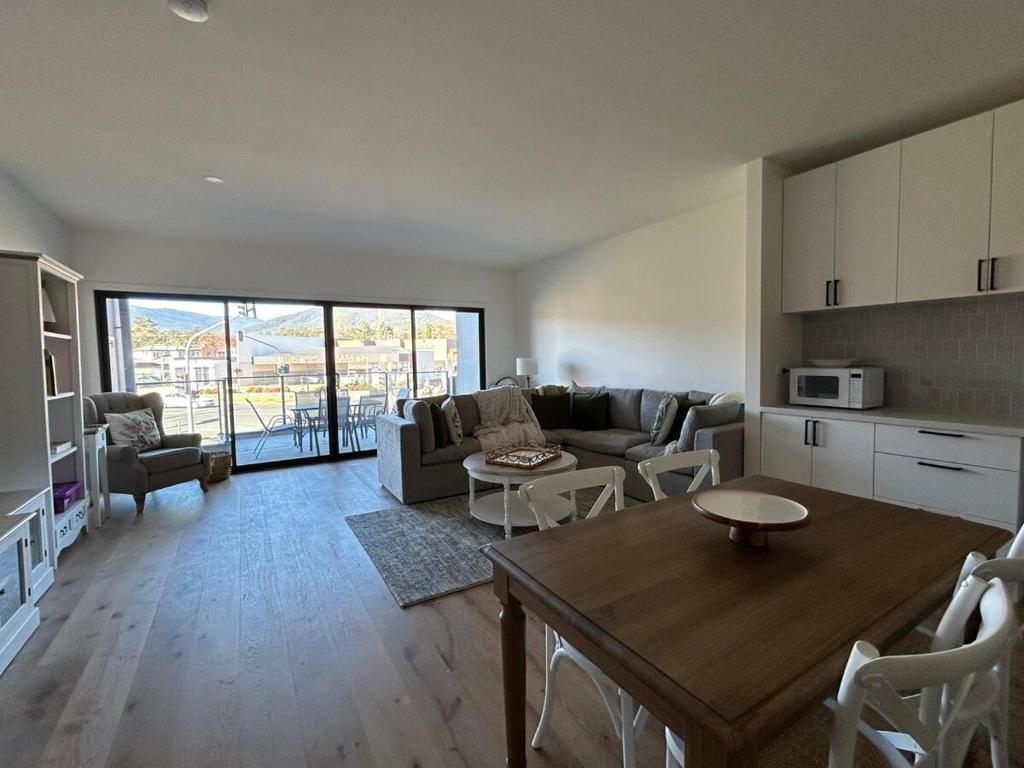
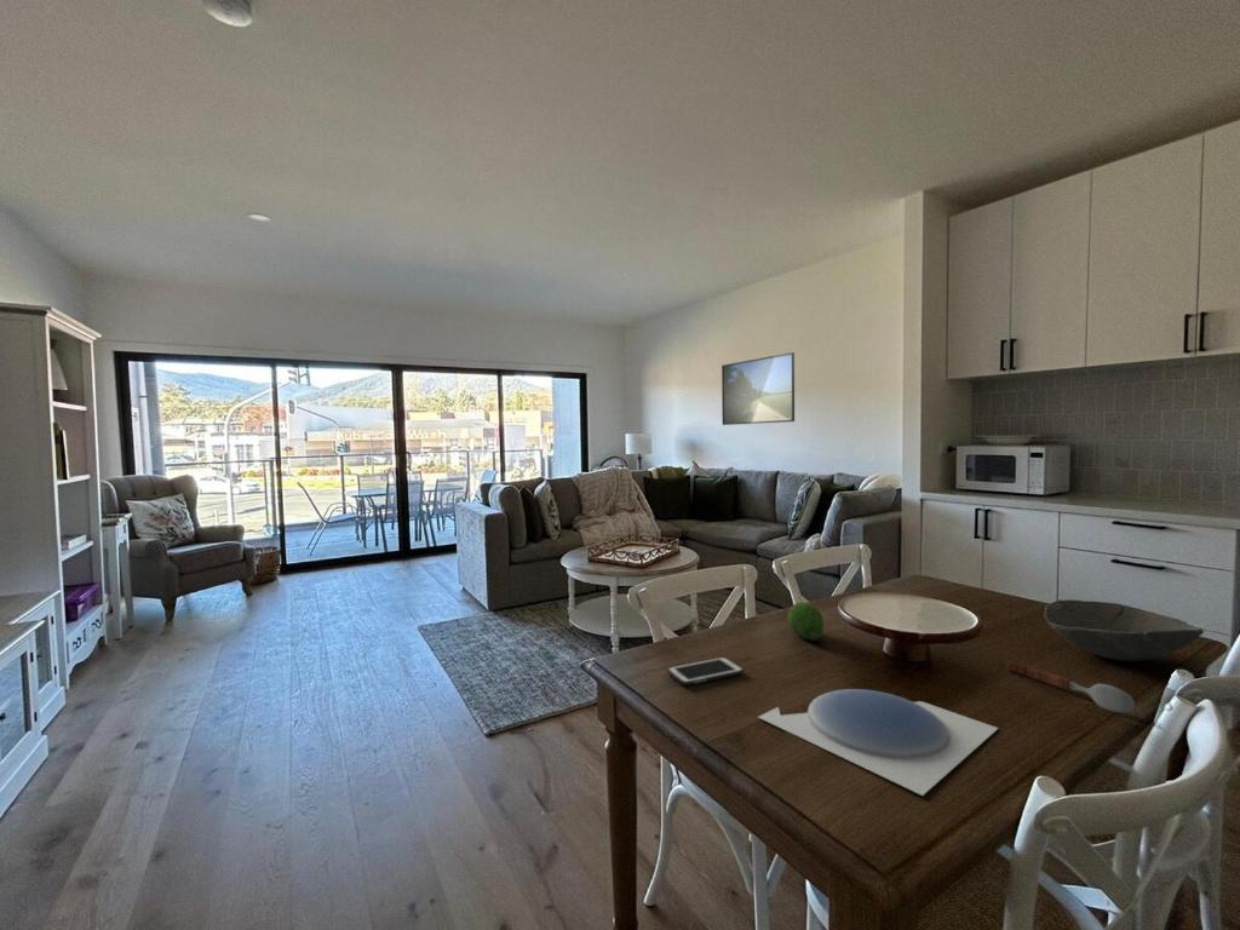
+ cell phone [666,656,745,687]
+ soupspoon [1005,661,1136,714]
+ bowl [1043,598,1205,662]
+ fruit [787,601,825,642]
+ plate [757,688,999,797]
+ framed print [721,351,796,426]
